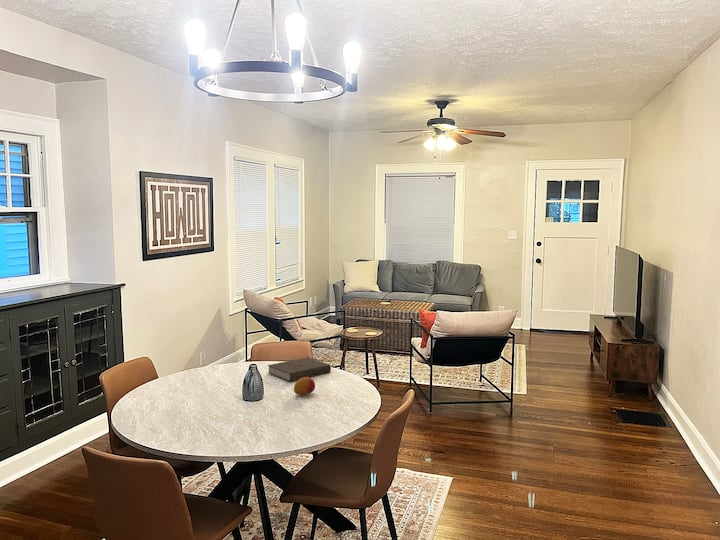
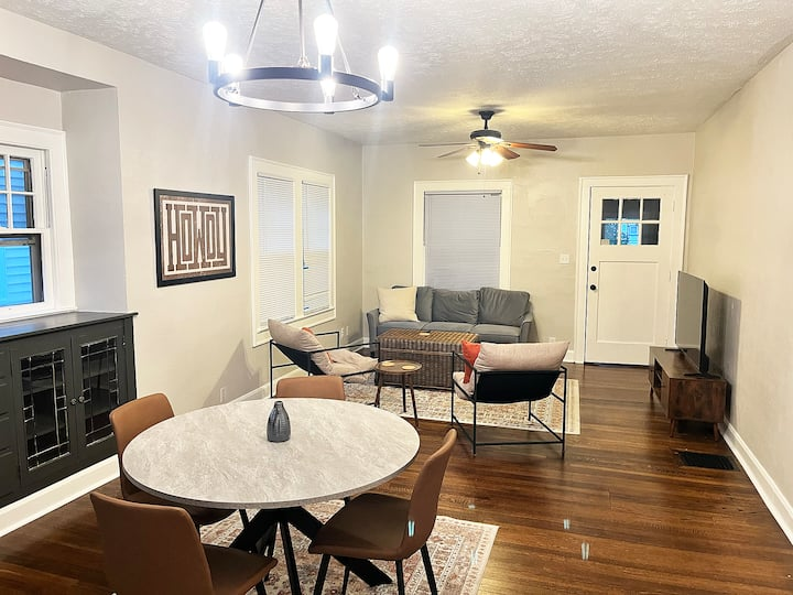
- book [267,356,332,382]
- fruit [293,377,316,396]
